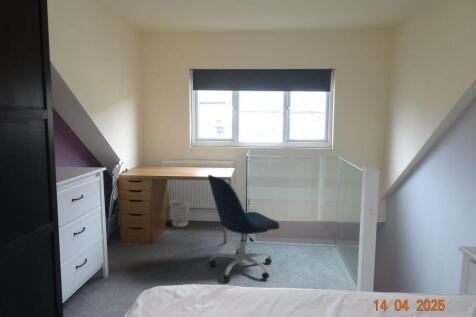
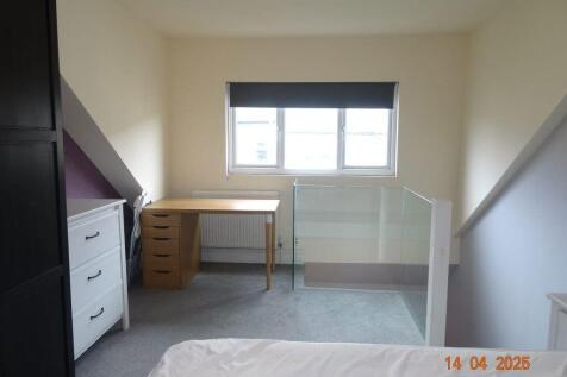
- office chair [207,174,280,283]
- wastebasket [169,199,191,228]
